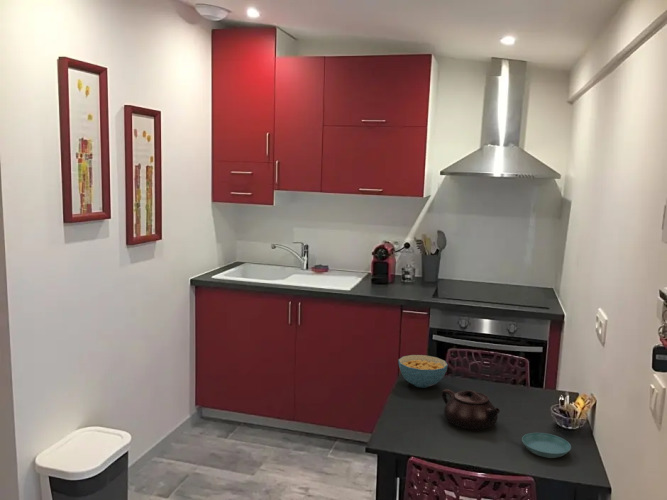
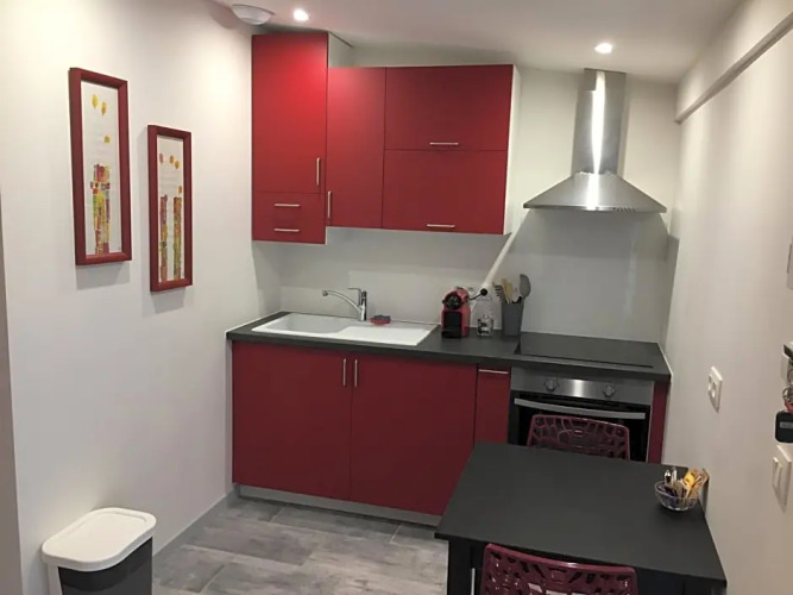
- cereal bowl [397,354,449,389]
- teapot [441,388,501,430]
- saucer [521,432,572,459]
